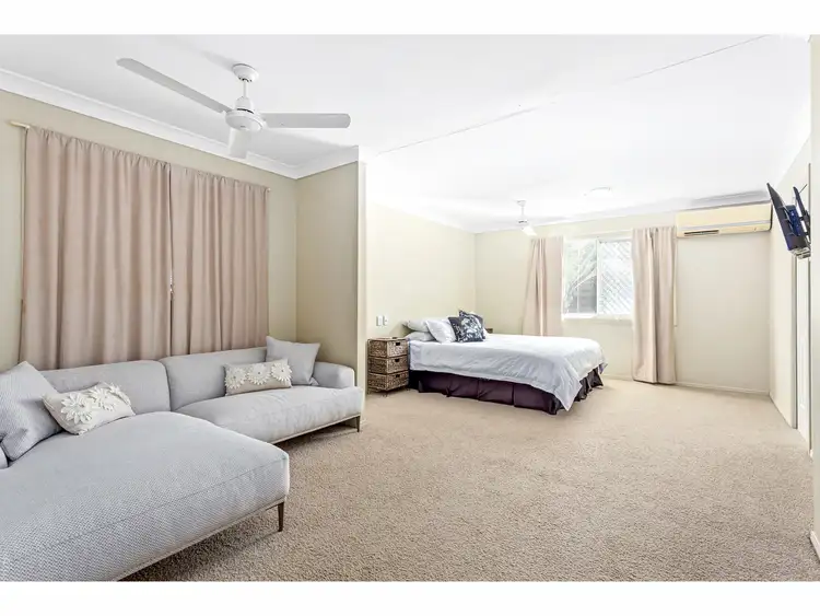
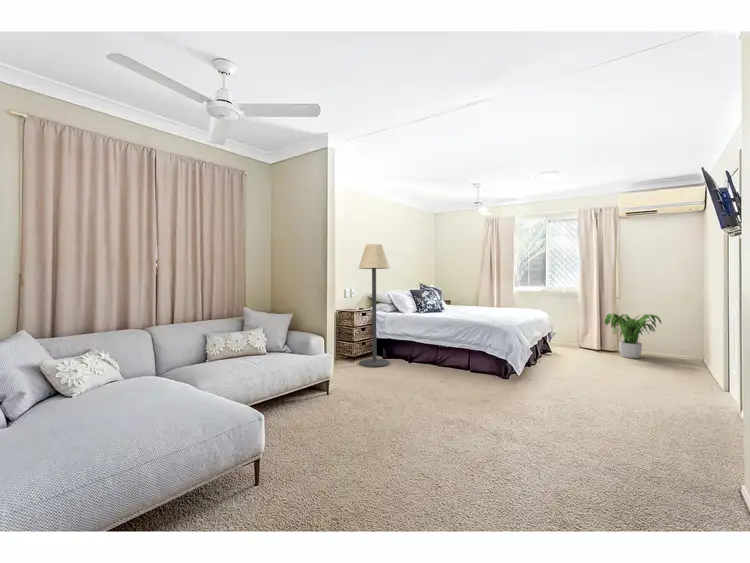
+ floor lamp [357,243,391,368]
+ potted plant [604,312,662,359]
